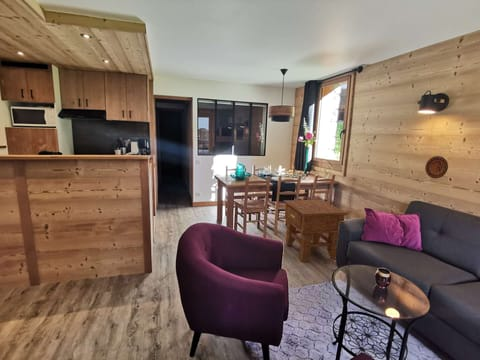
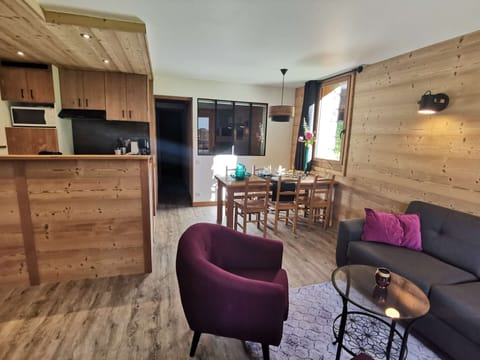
- side table [282,199,349,263]
- decorative plate [424,155,449,179]
